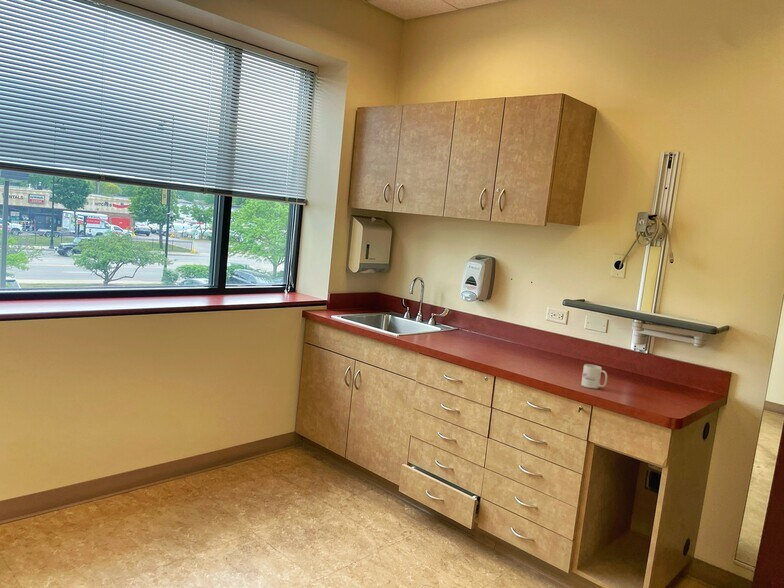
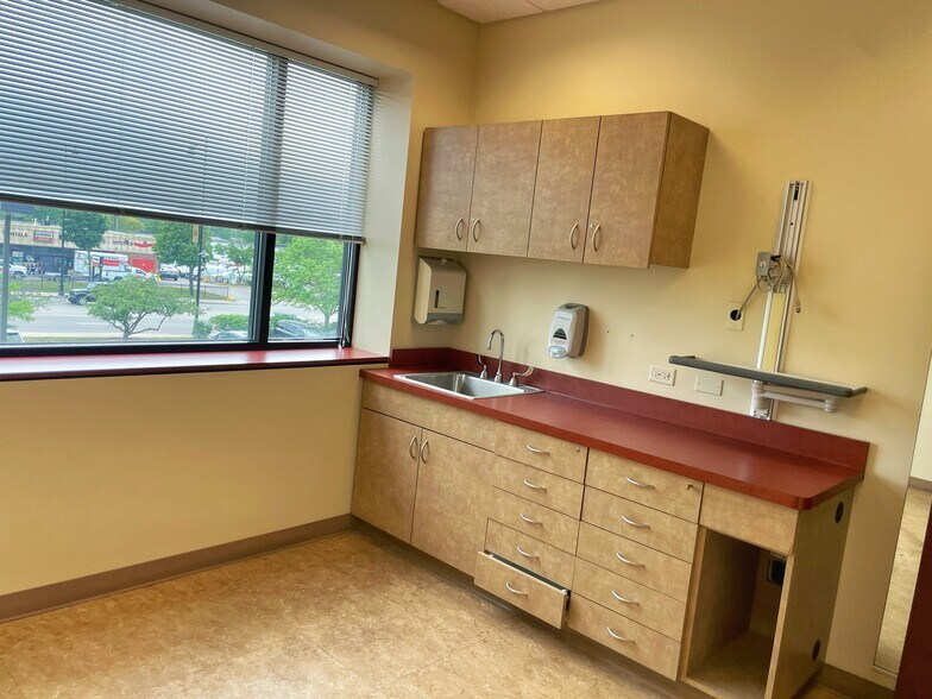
- mug [580,363,608,389]
